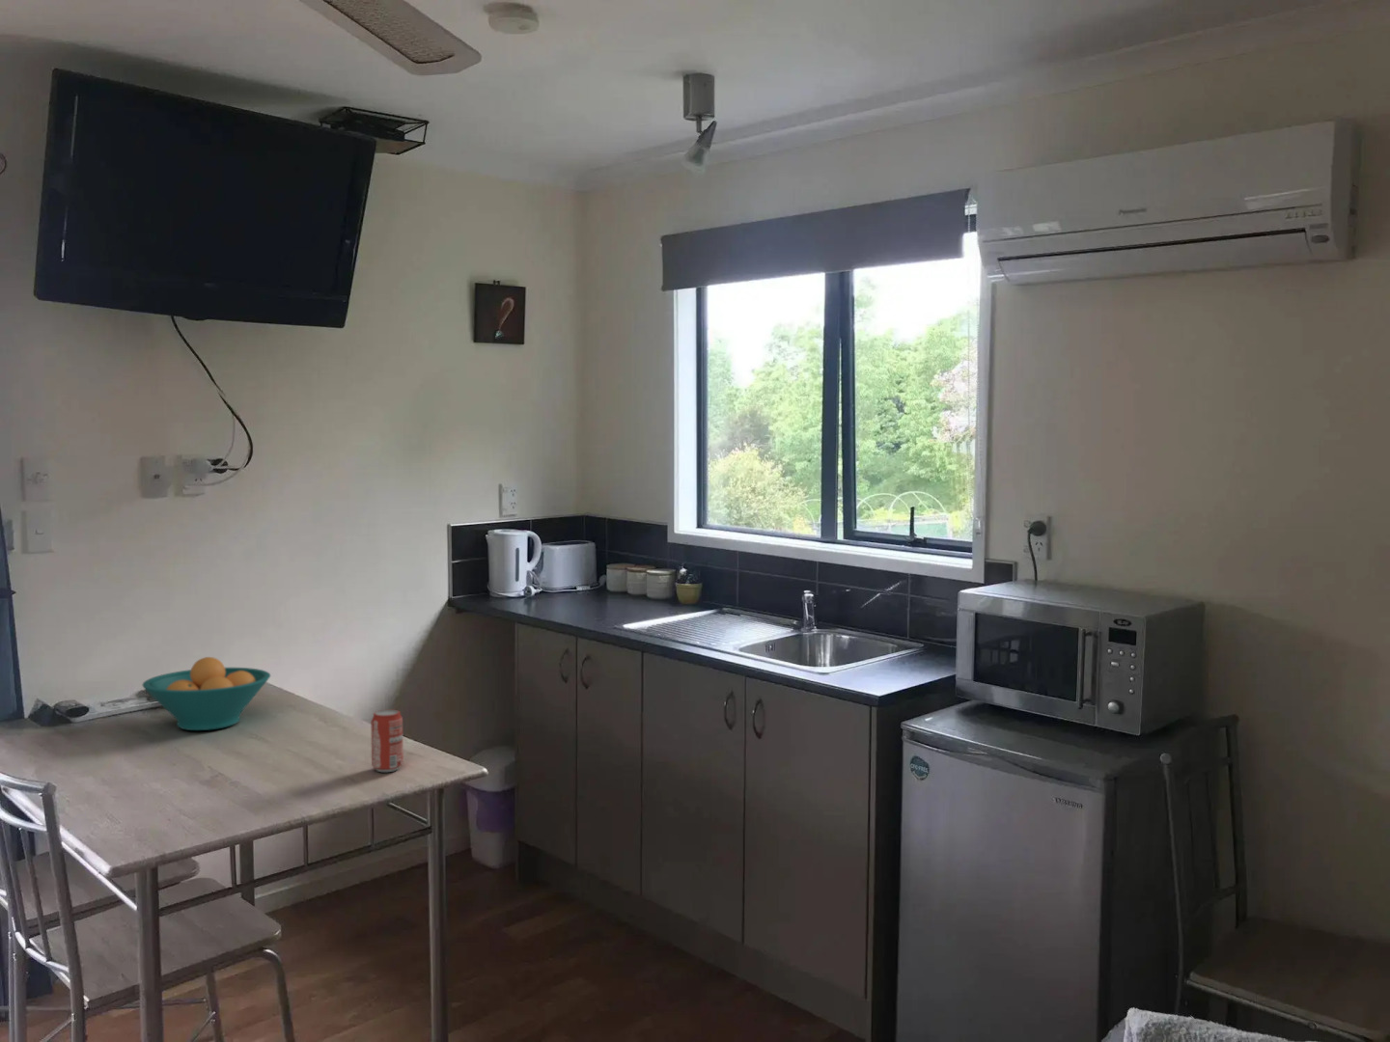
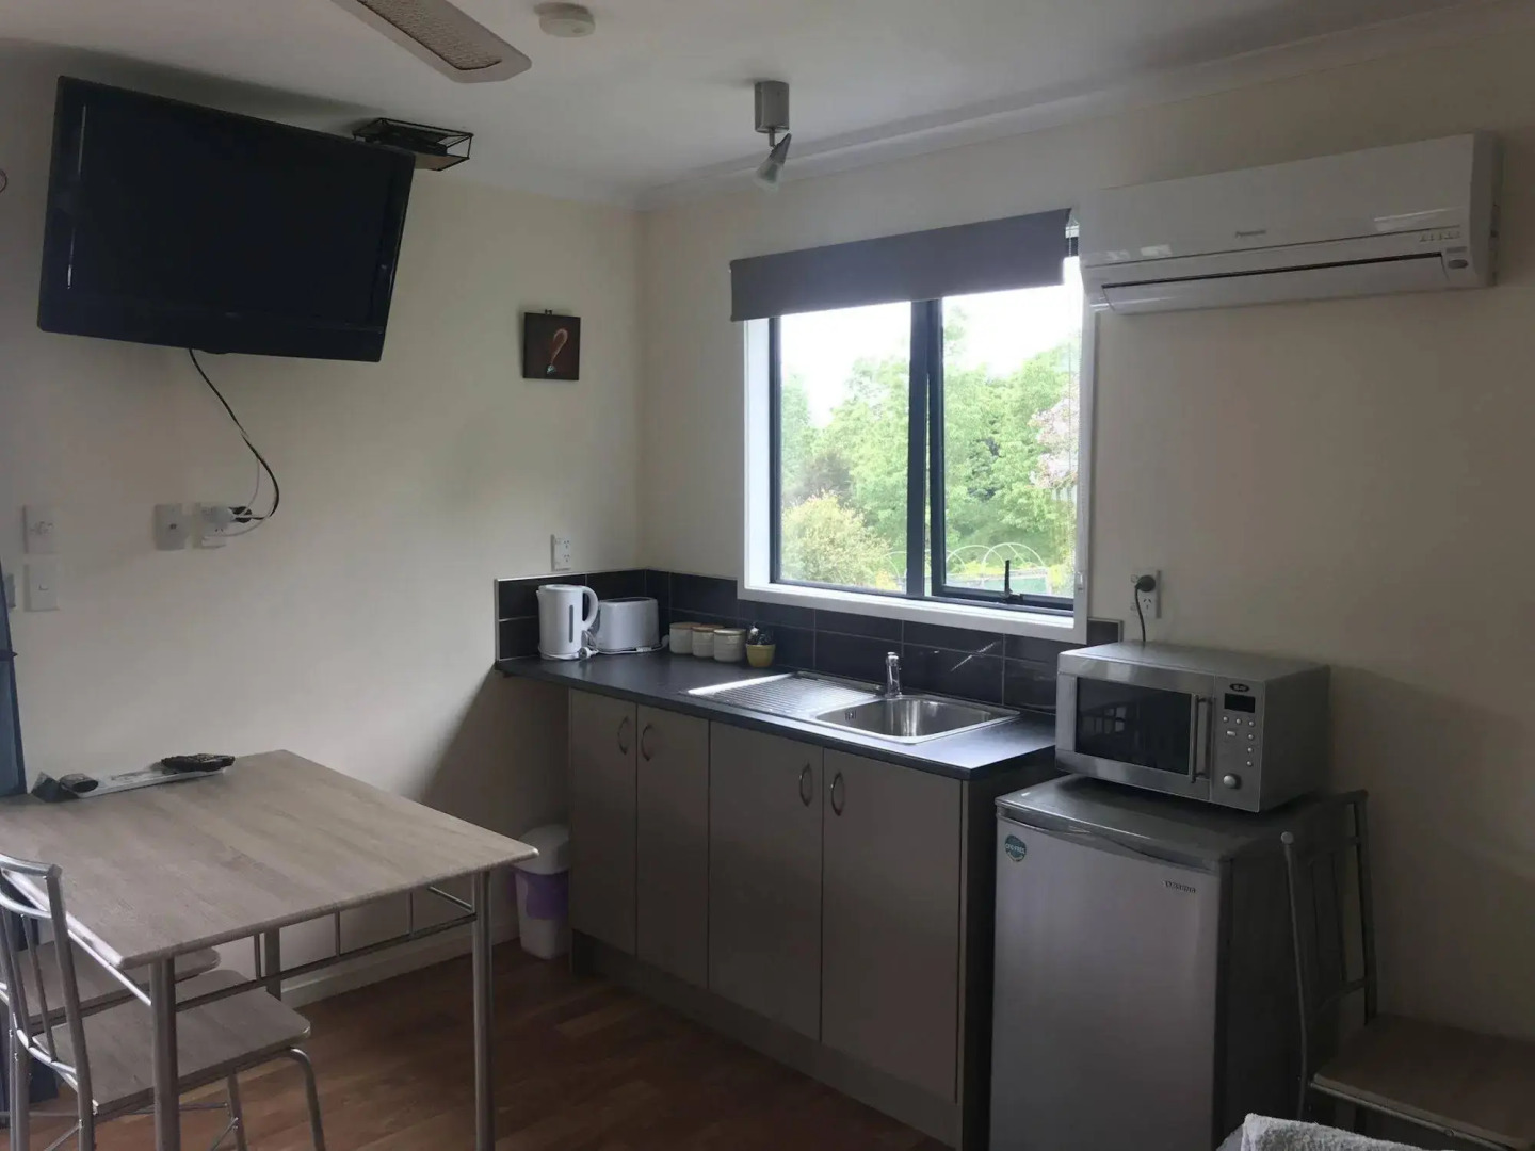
- beverage can [371,709,405,773]
- fruit bowl [142,656,271,731]
